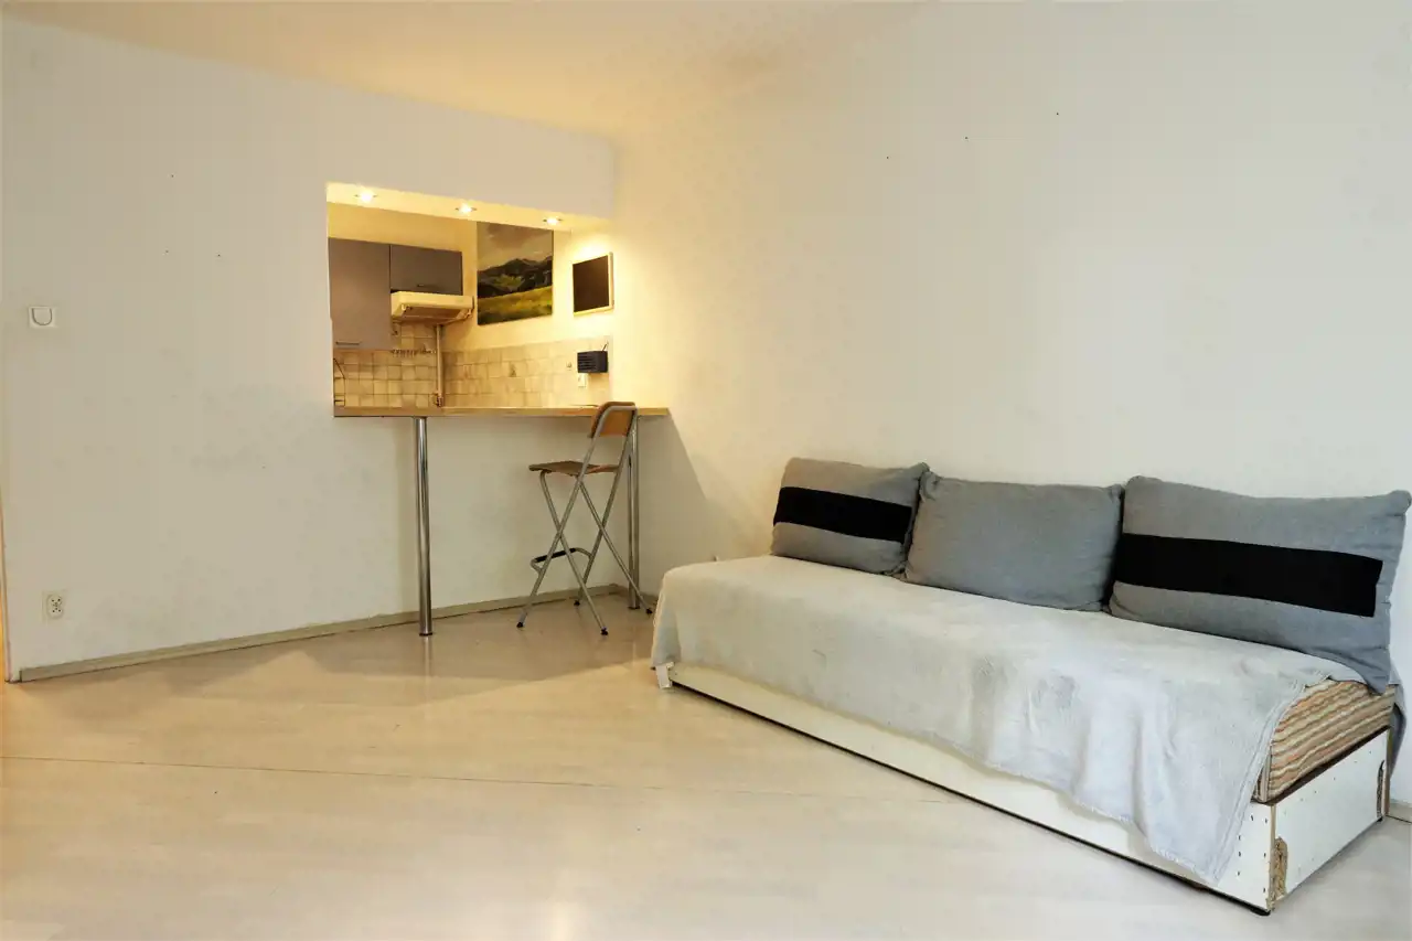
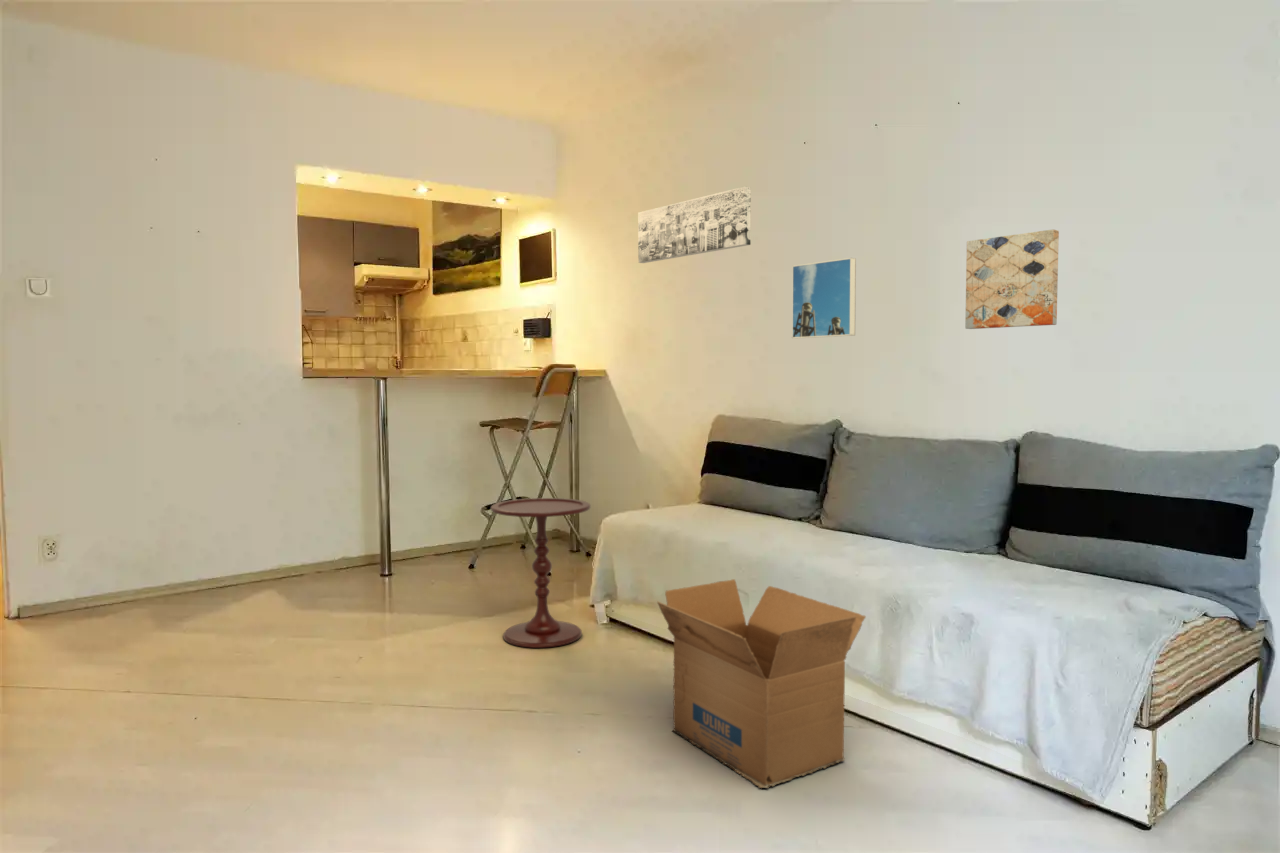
+ wall art [637,185,752,264]
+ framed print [791,257,857,339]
+ cardboard box [656,578,867,789]
+ side table [490,497,592,649]
+ wall art [964,229,1060,330]
